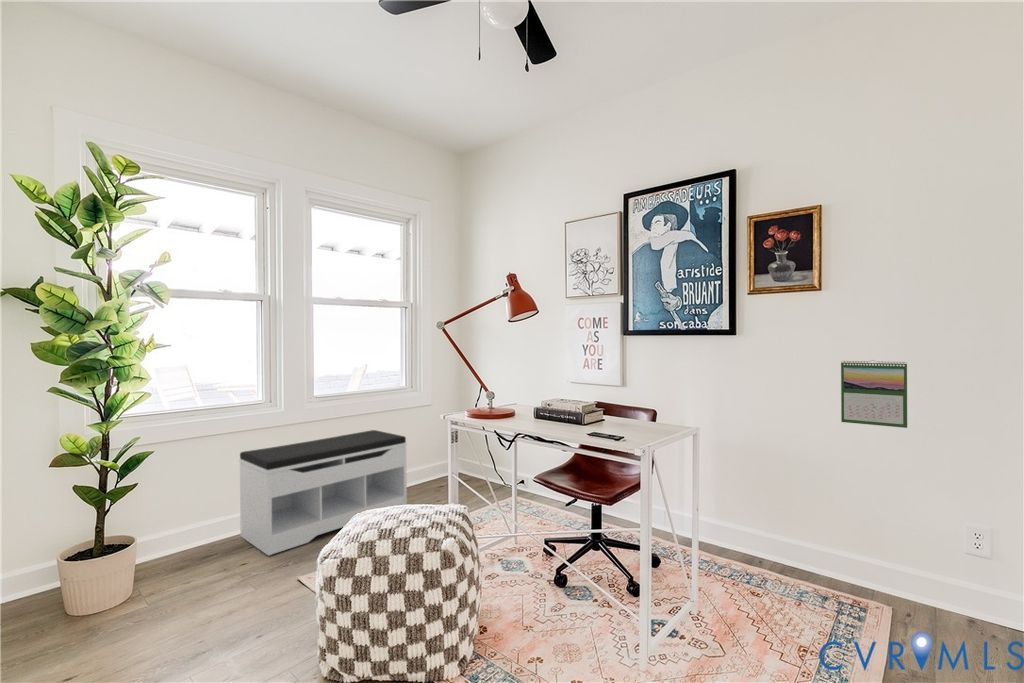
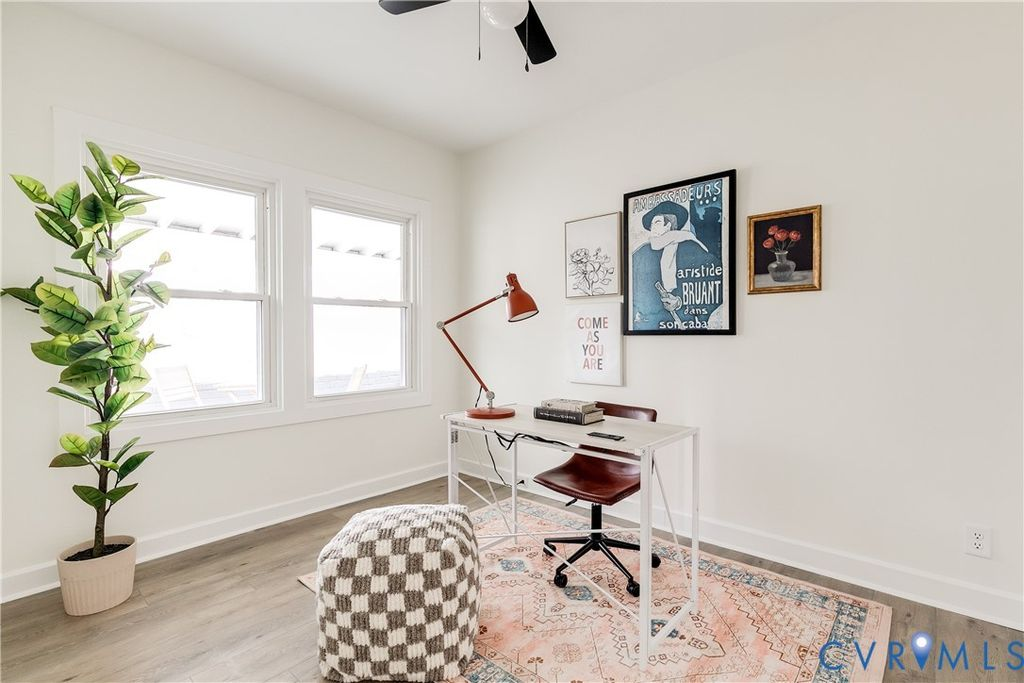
- calendar [840,359,908,429]
- bench [238,429,408,557]
